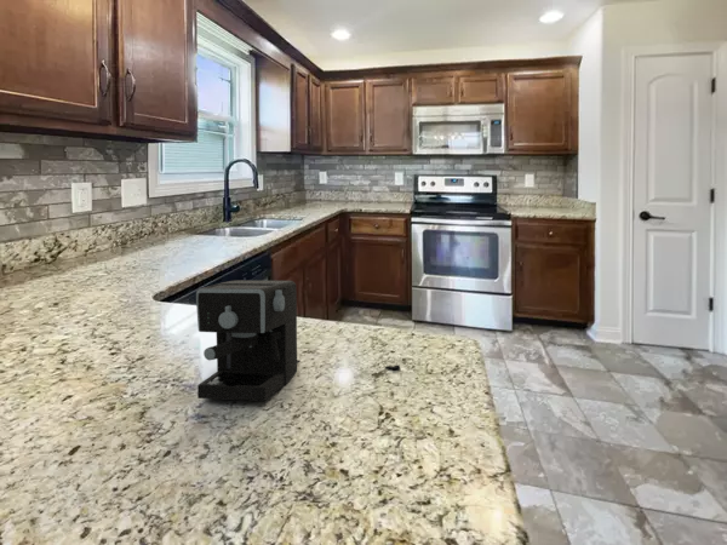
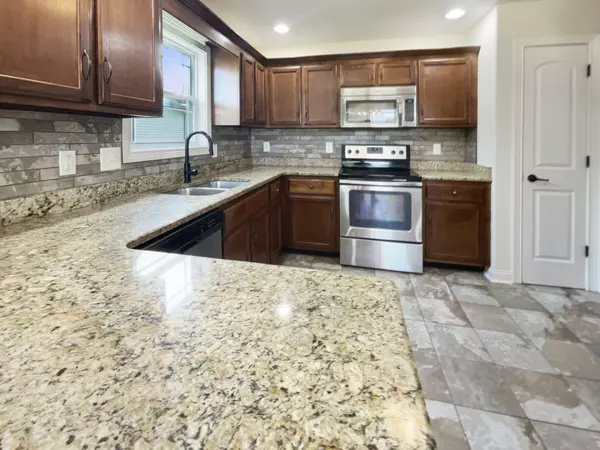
- coffee maker [195,280,401,402]
